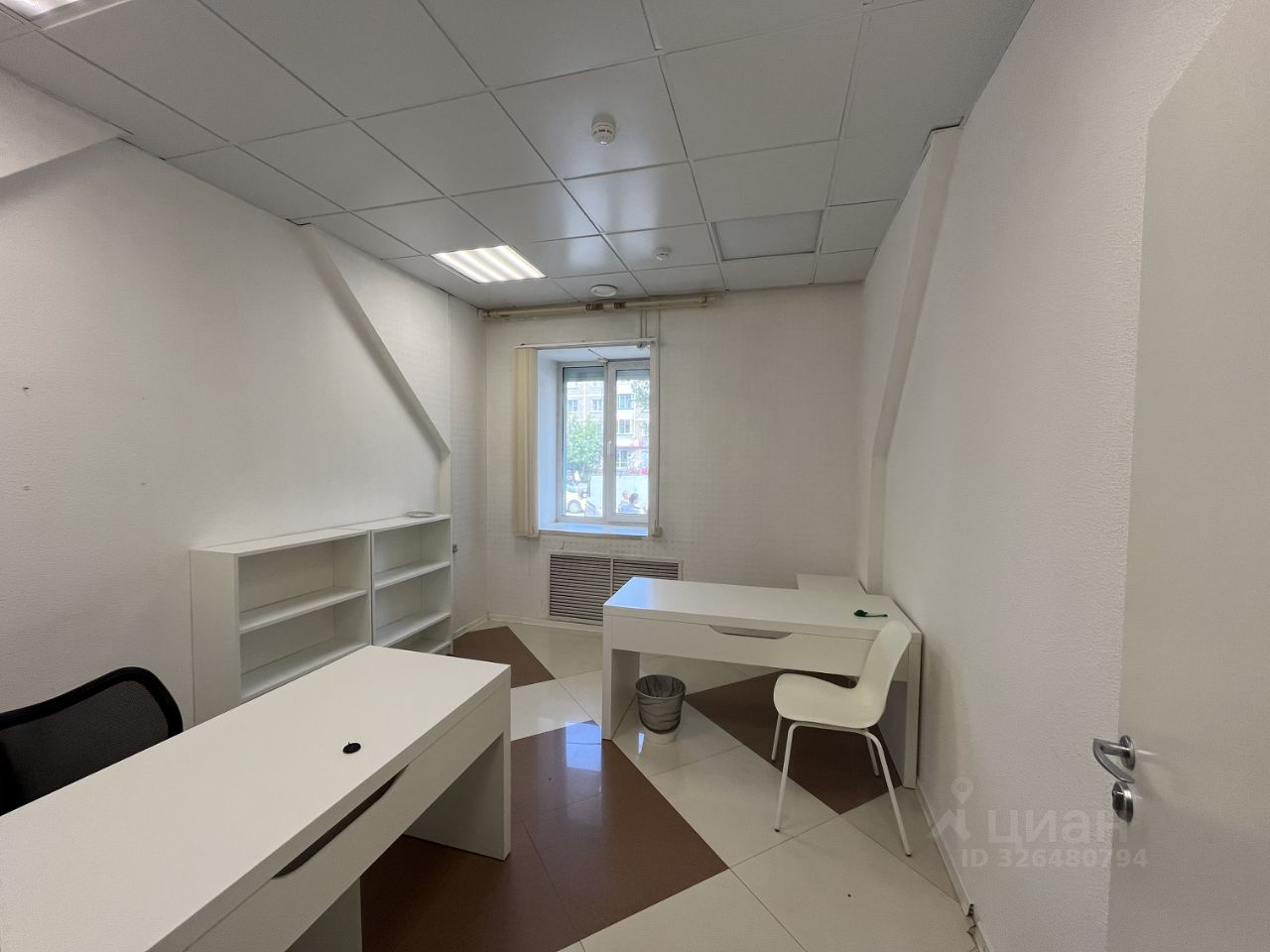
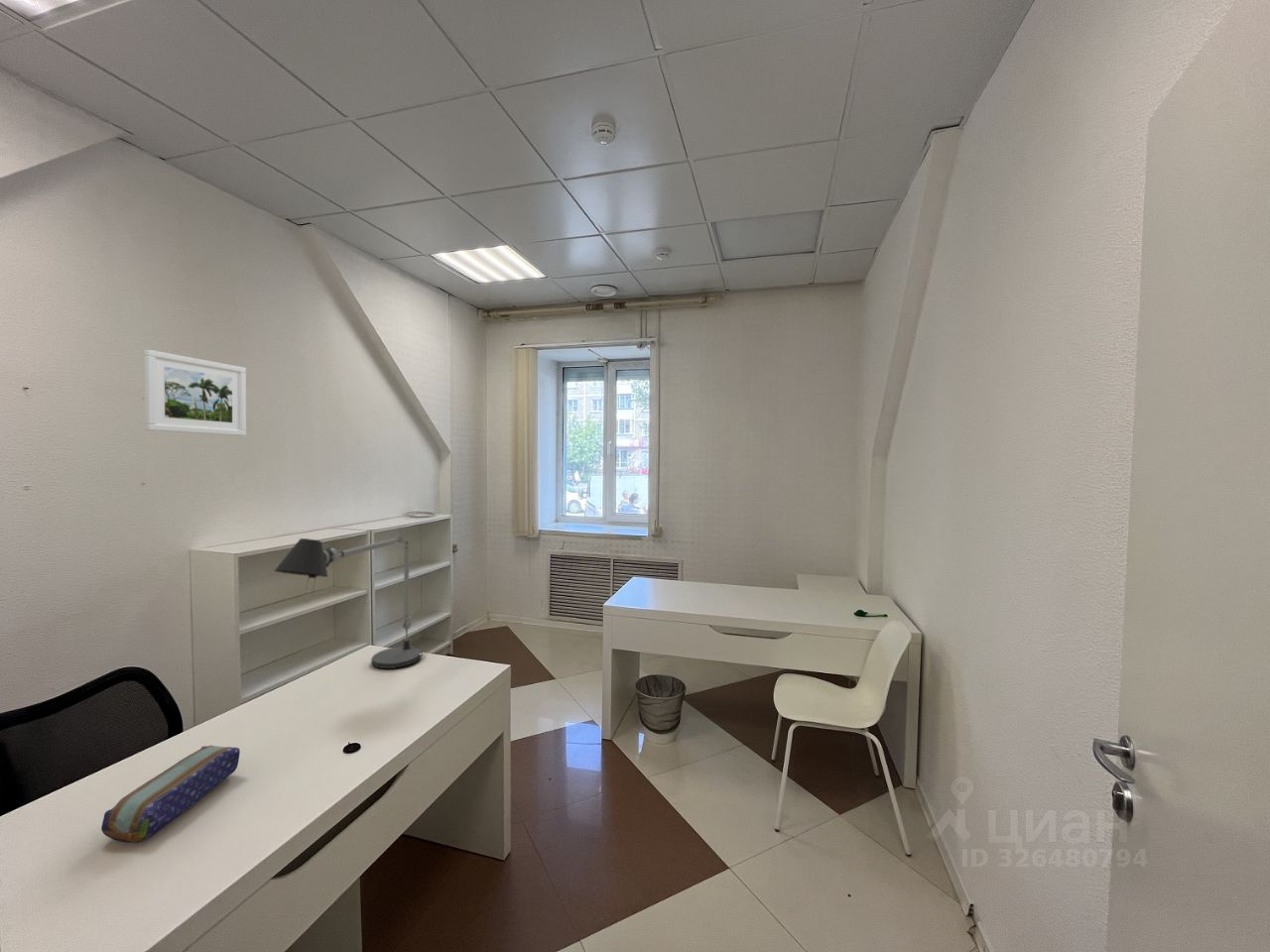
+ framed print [143,349,247,436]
+ pencil case [100,745,241,844]
+ desk lamp [273,527,424,669]
